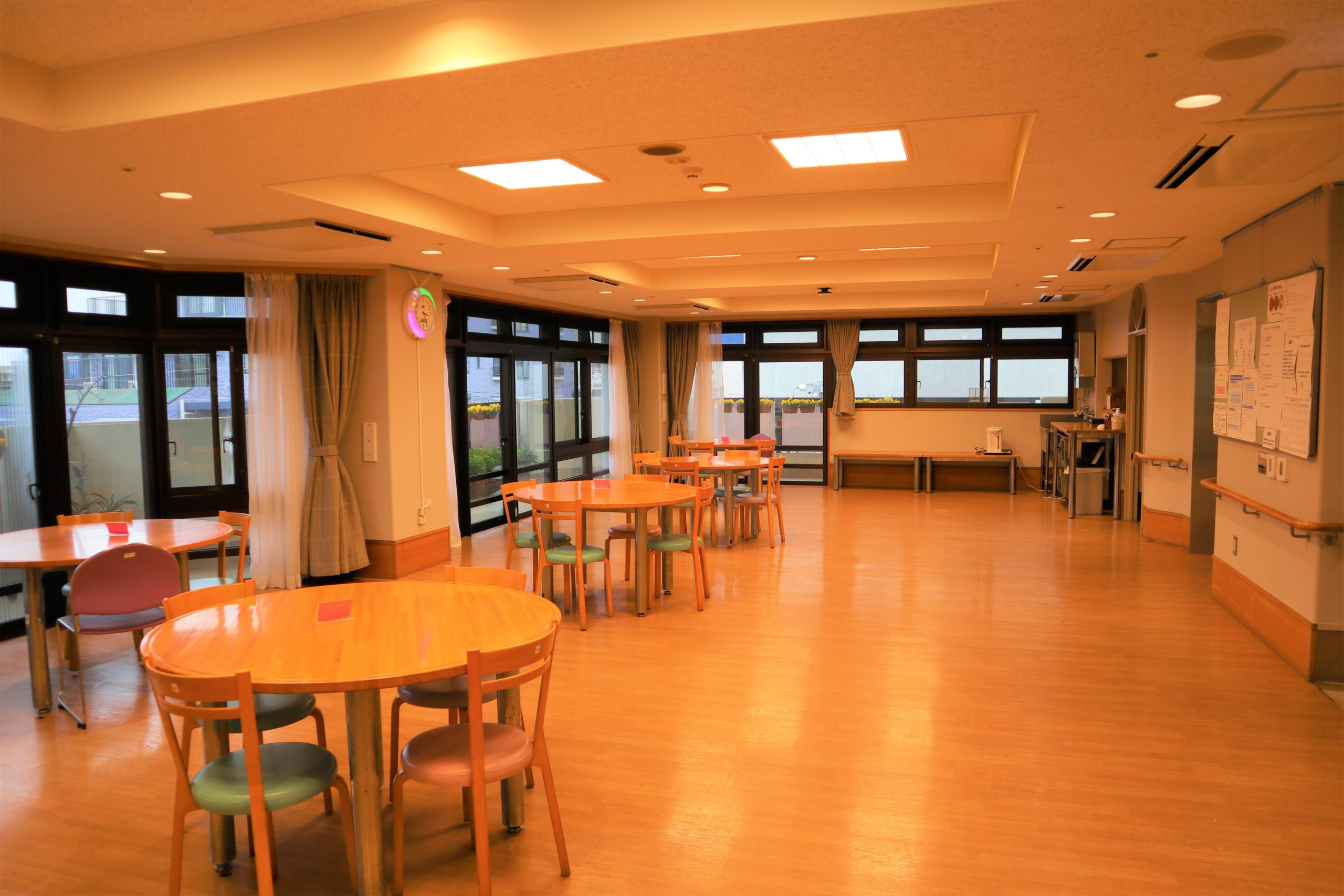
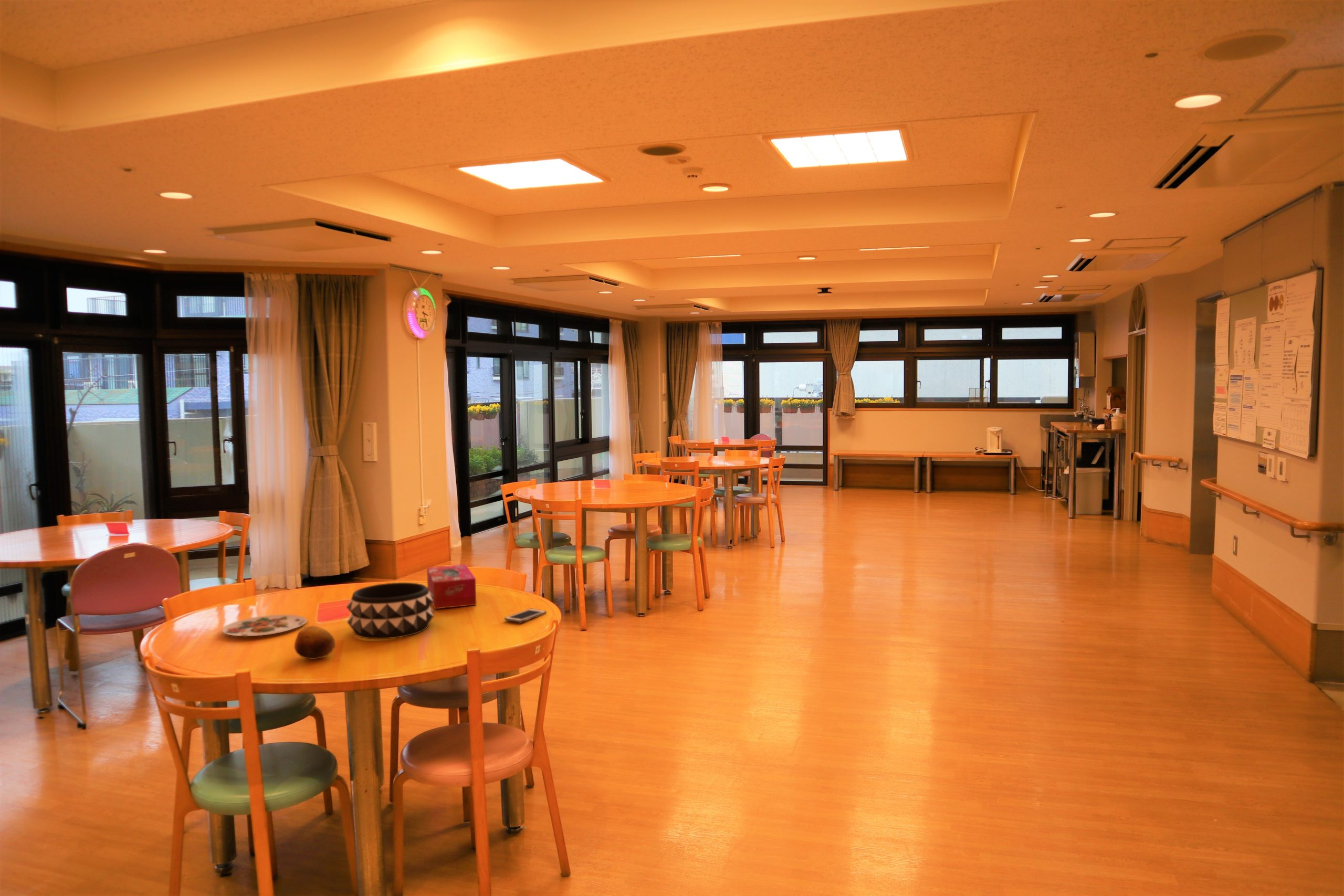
+ plate [222,614,308,637]
+ fruit [293,625,336,660]
+ tissue box [426,564,477,609]
+ cell phone [504,608,547,623]
+ decorative bowl [346,582,435,640]
